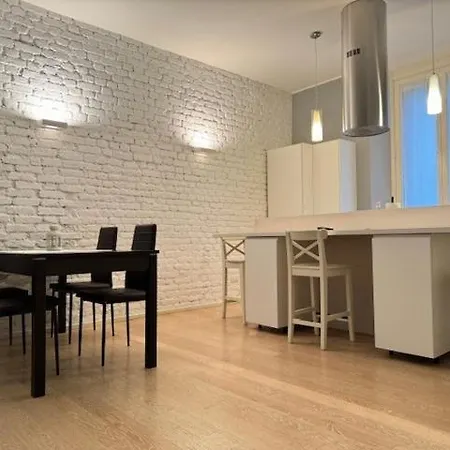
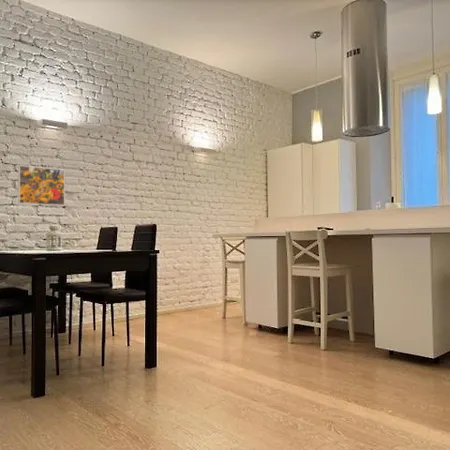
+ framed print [17,164,66,206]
